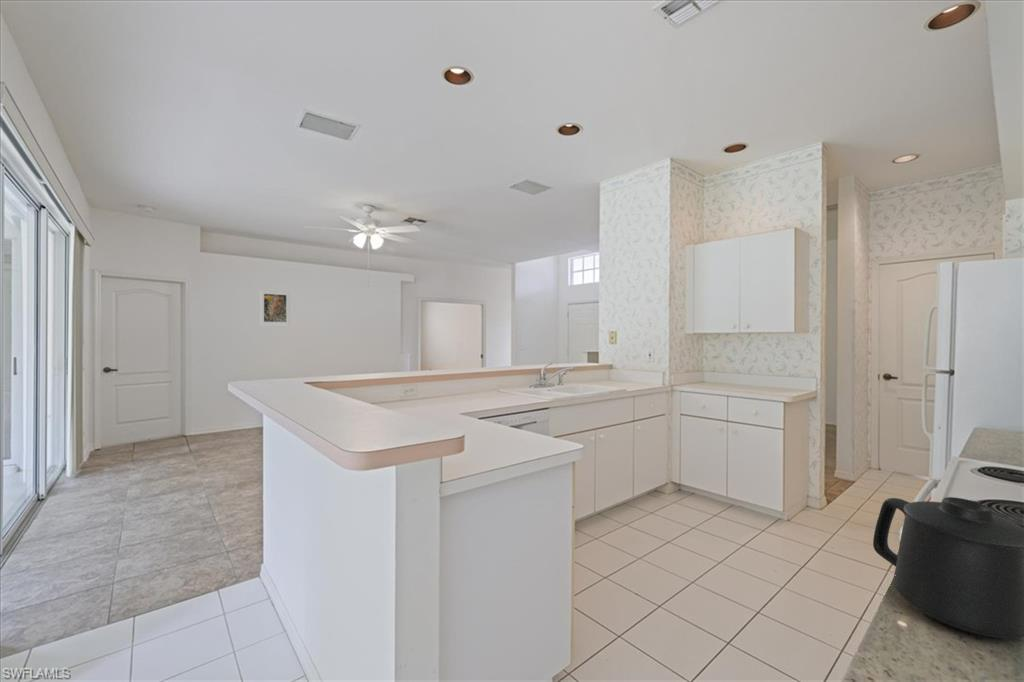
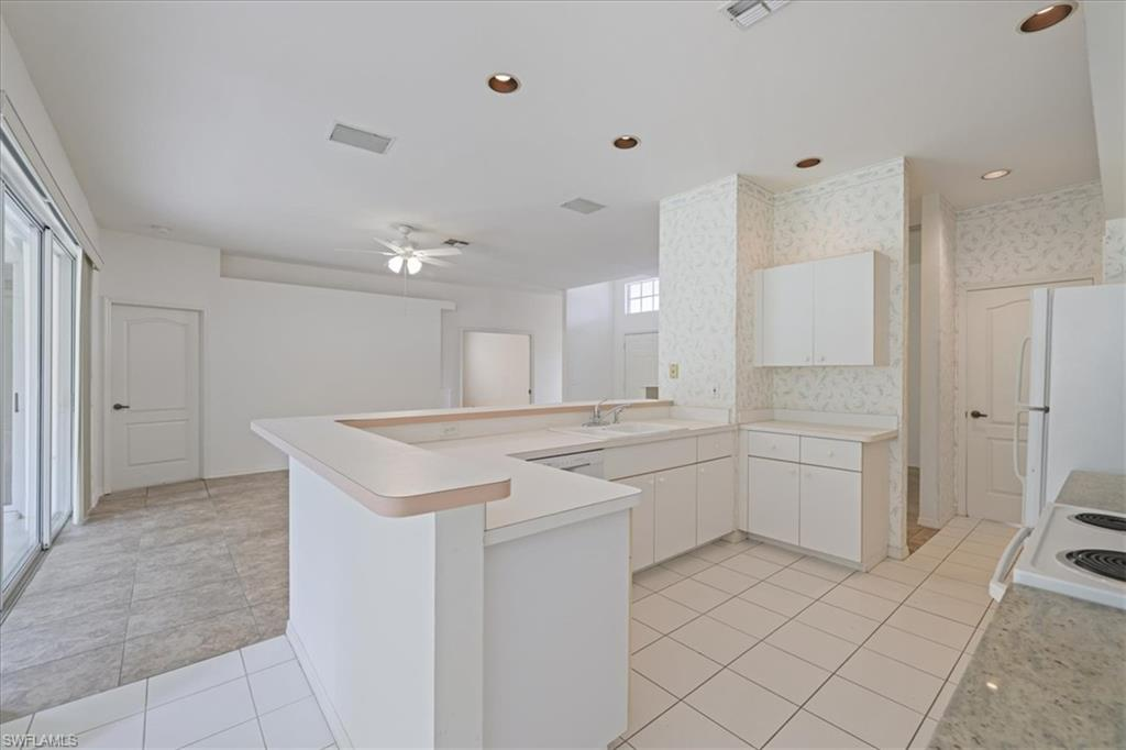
- mug [872,496,1024,639]
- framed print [257,287,293,328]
